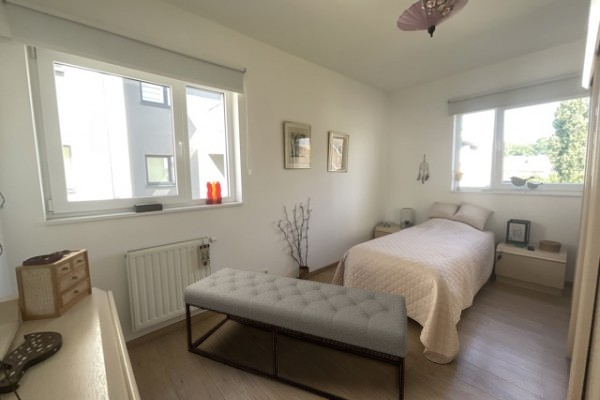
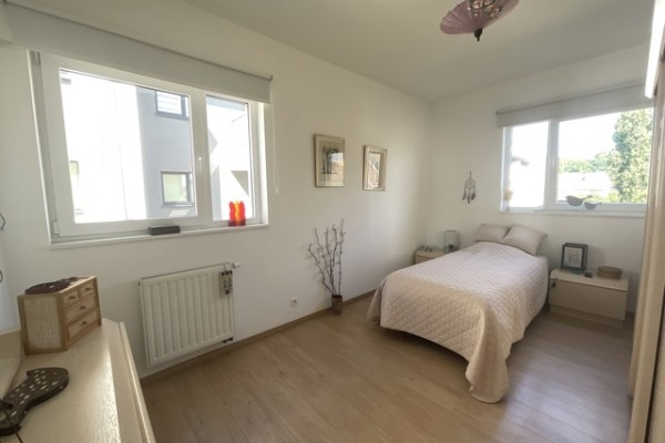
- bench [183,267,409,400]
